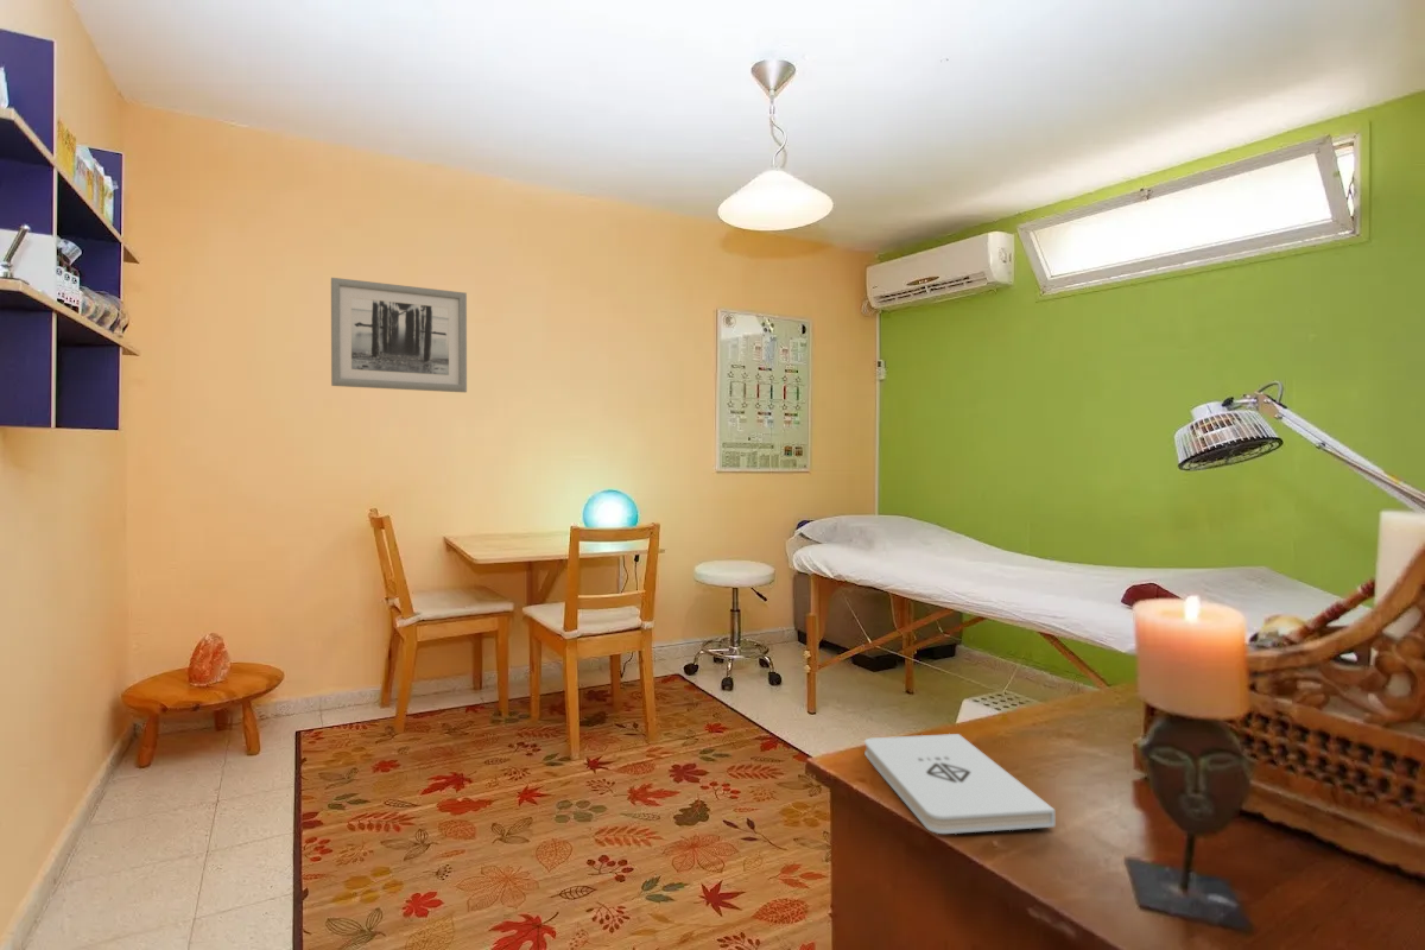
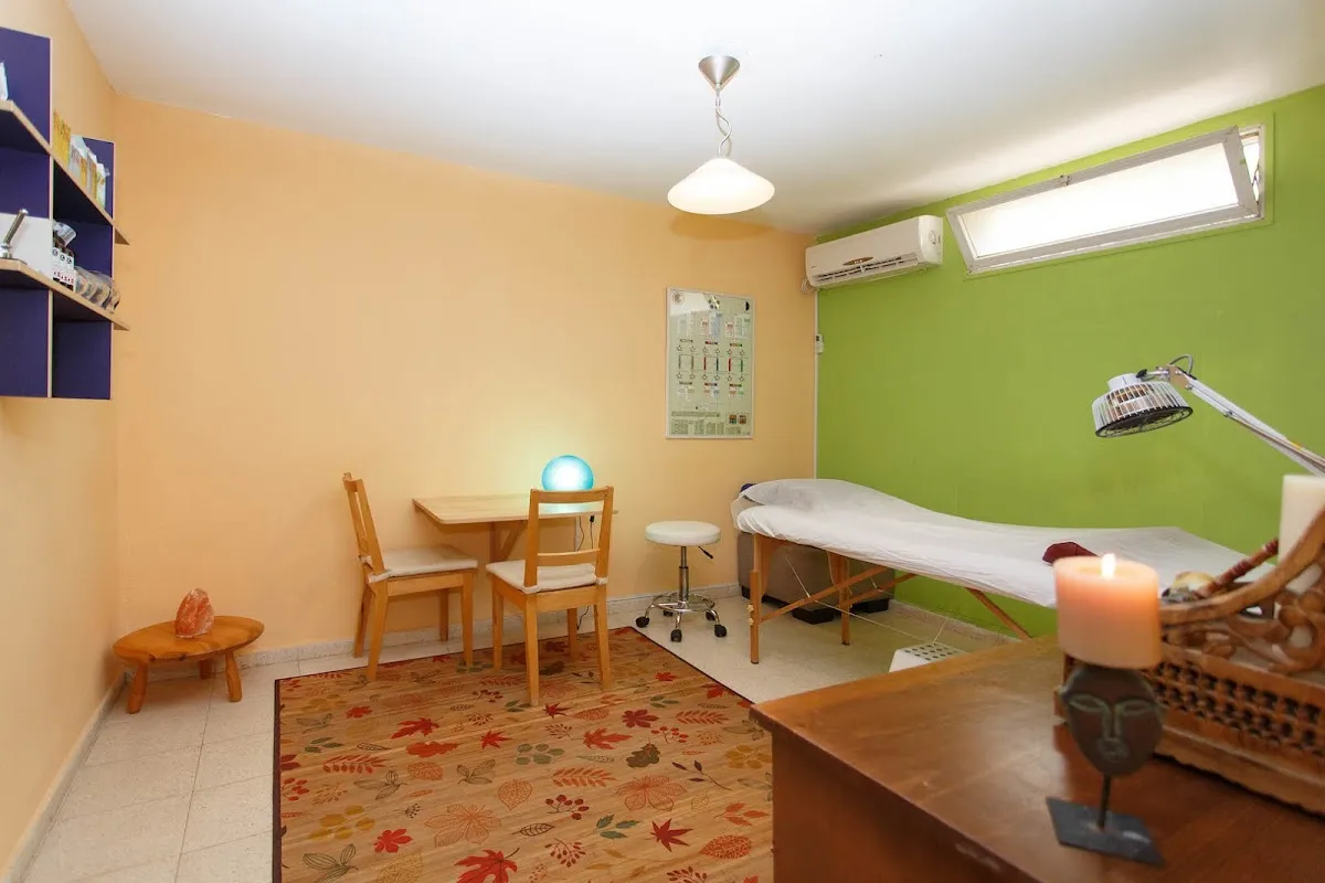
- notepad [863,733,1056,835]
- wall art [330,277,468,393]
